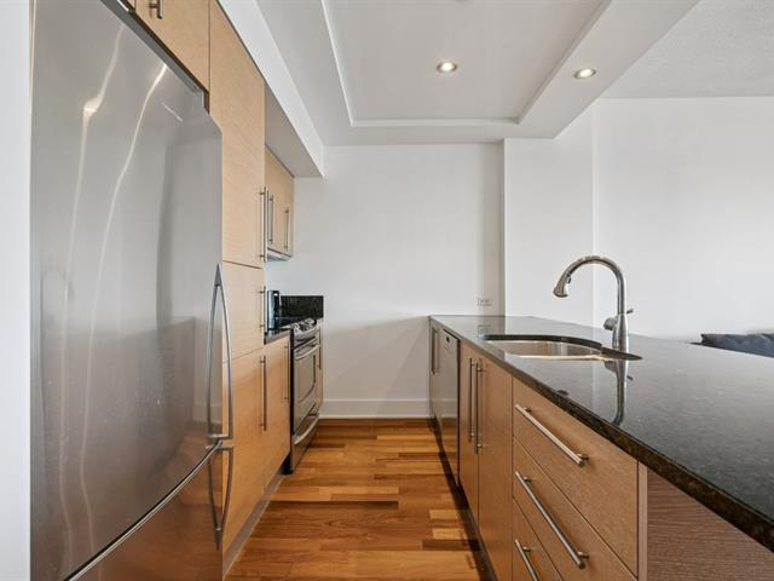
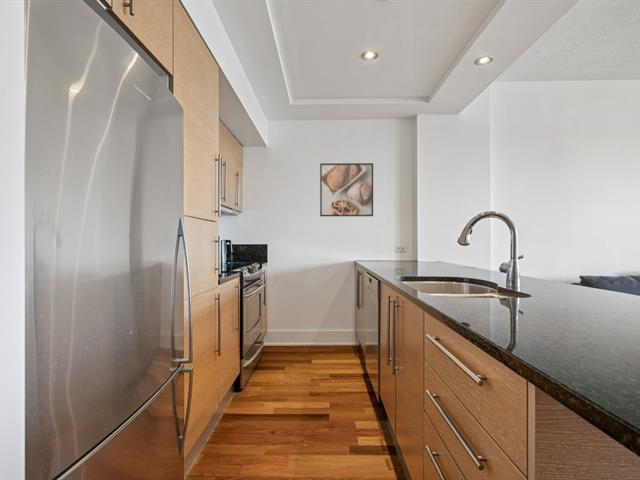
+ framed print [319,162,374,217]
